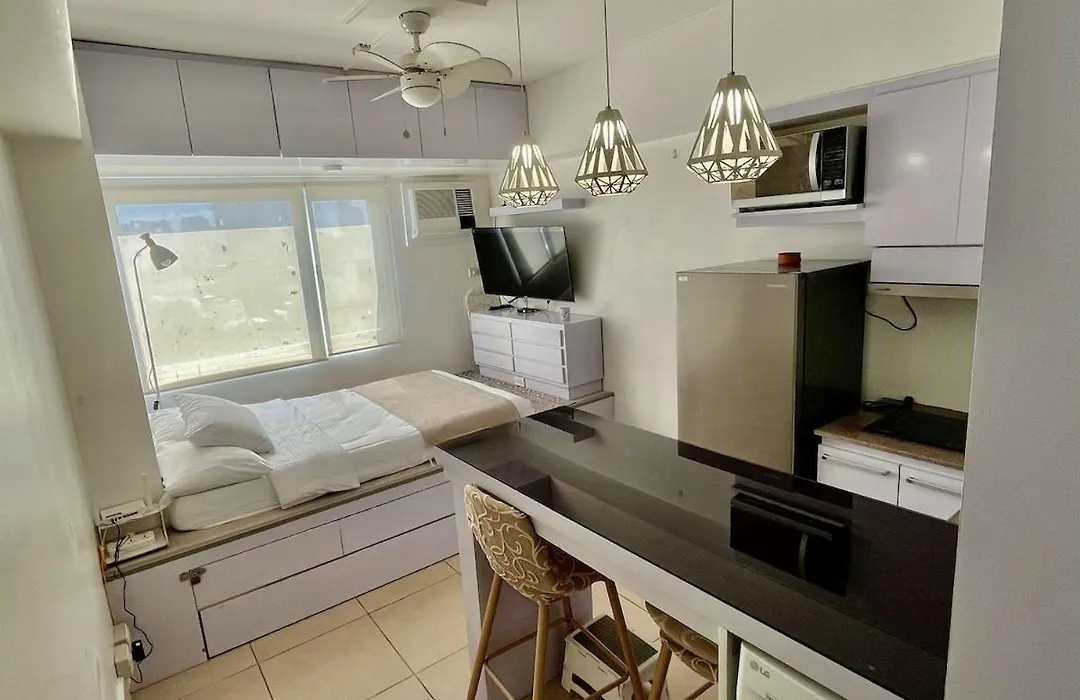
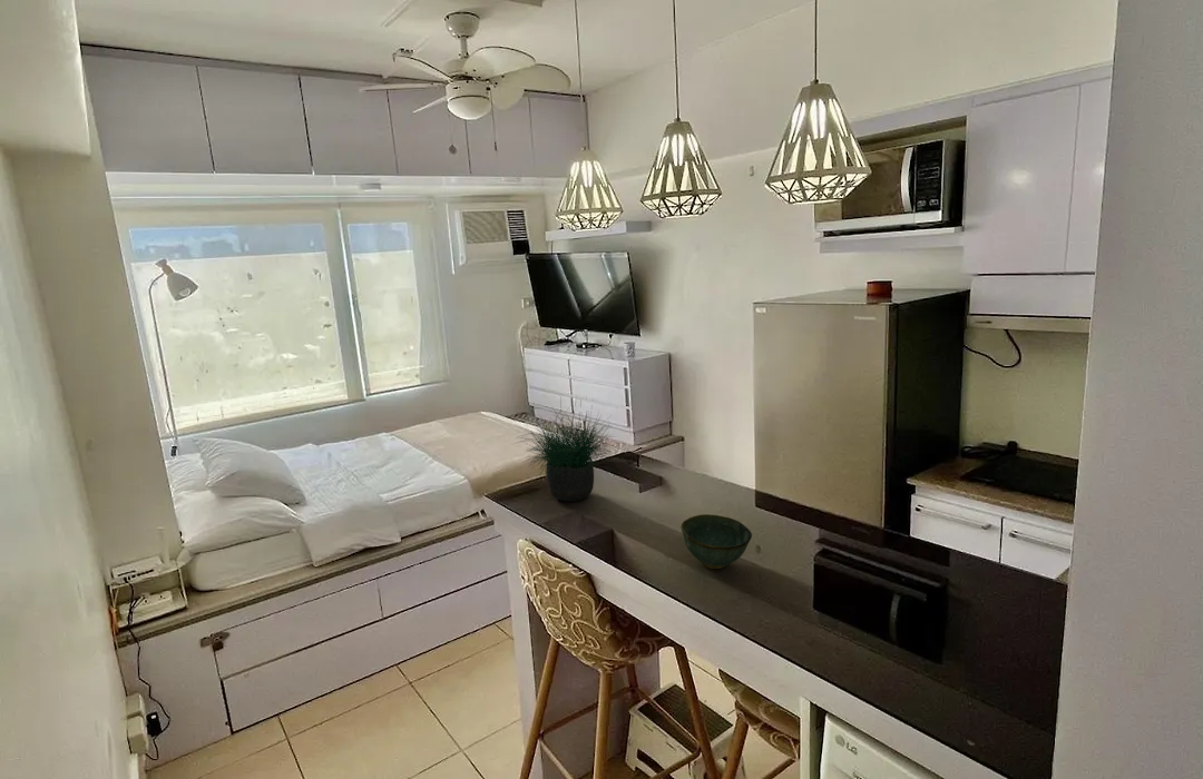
+ potted plant [512,395,616,503]
+ bowl [679,513,753,570]
